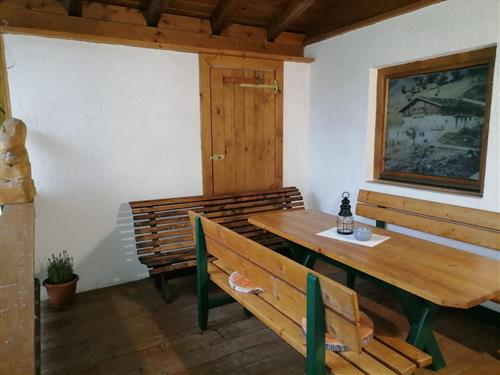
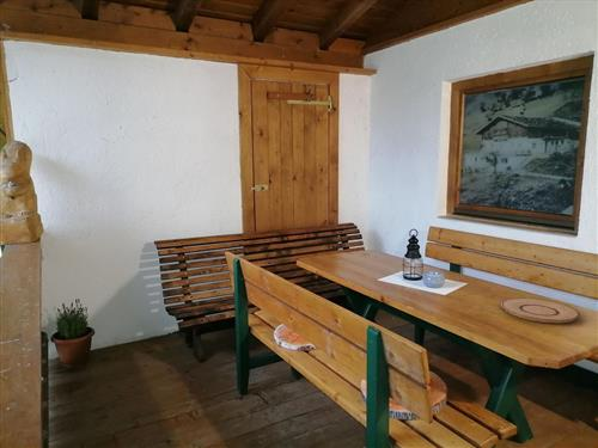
+ plate [500,297,581,324]
